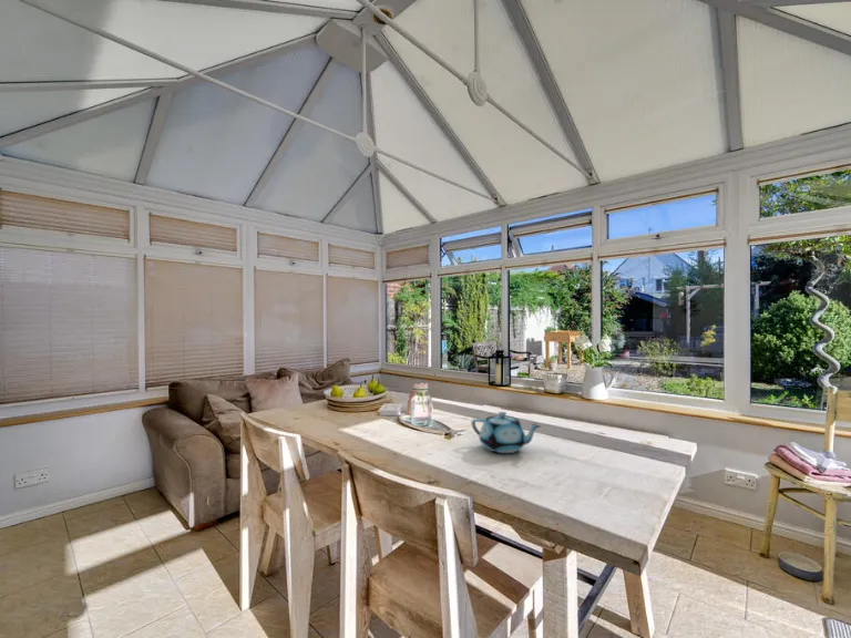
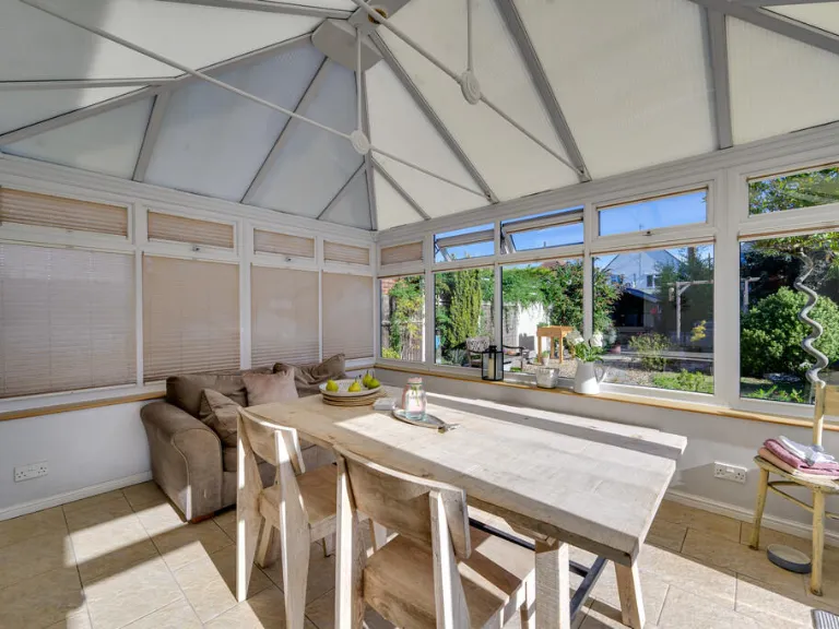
- teapot [470,411,542,454]
